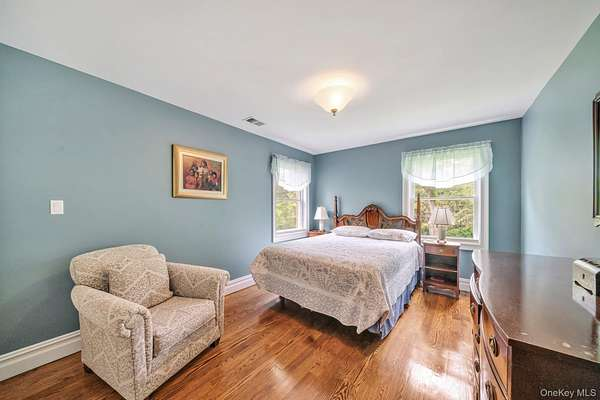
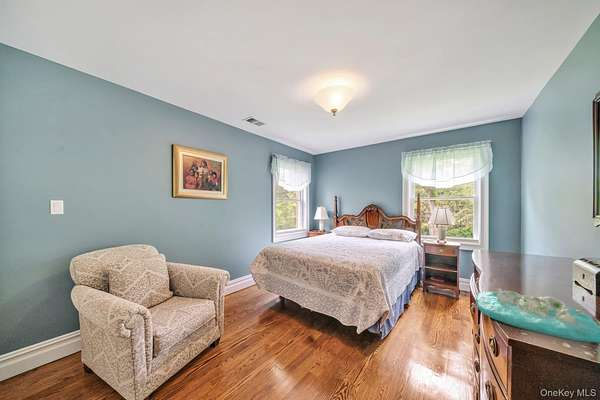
+ decorative tray [475,286,600,343]
